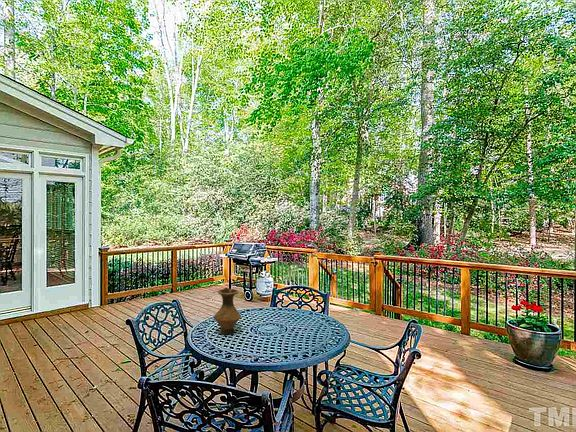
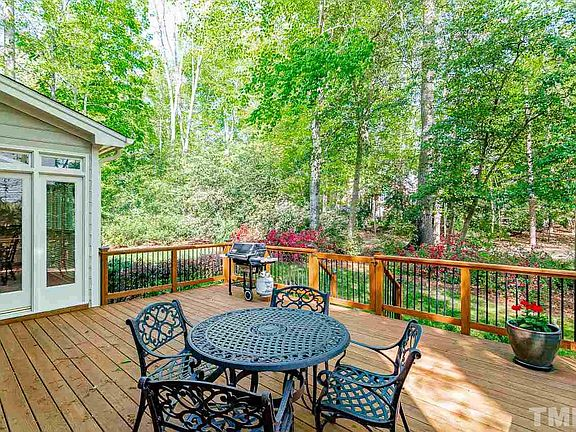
- vase [213,287,242,335]
